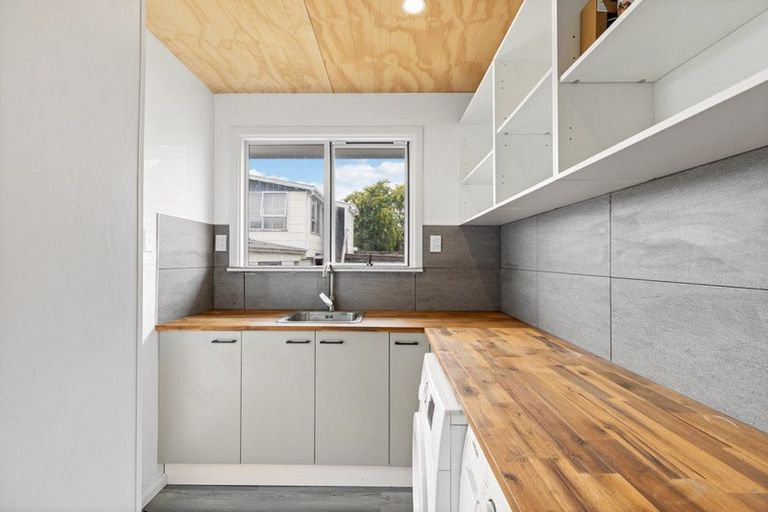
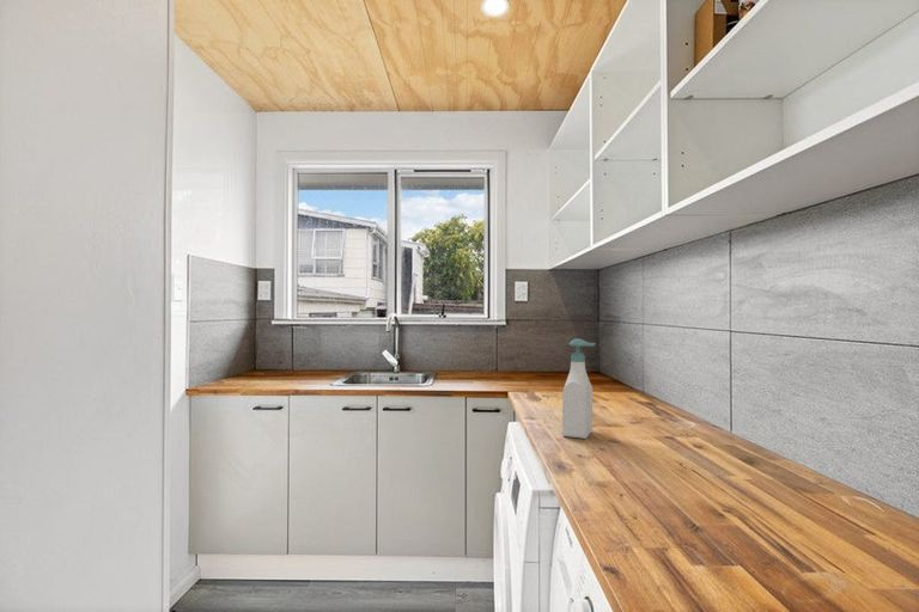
+ soap bottle [561,337,597,440]
